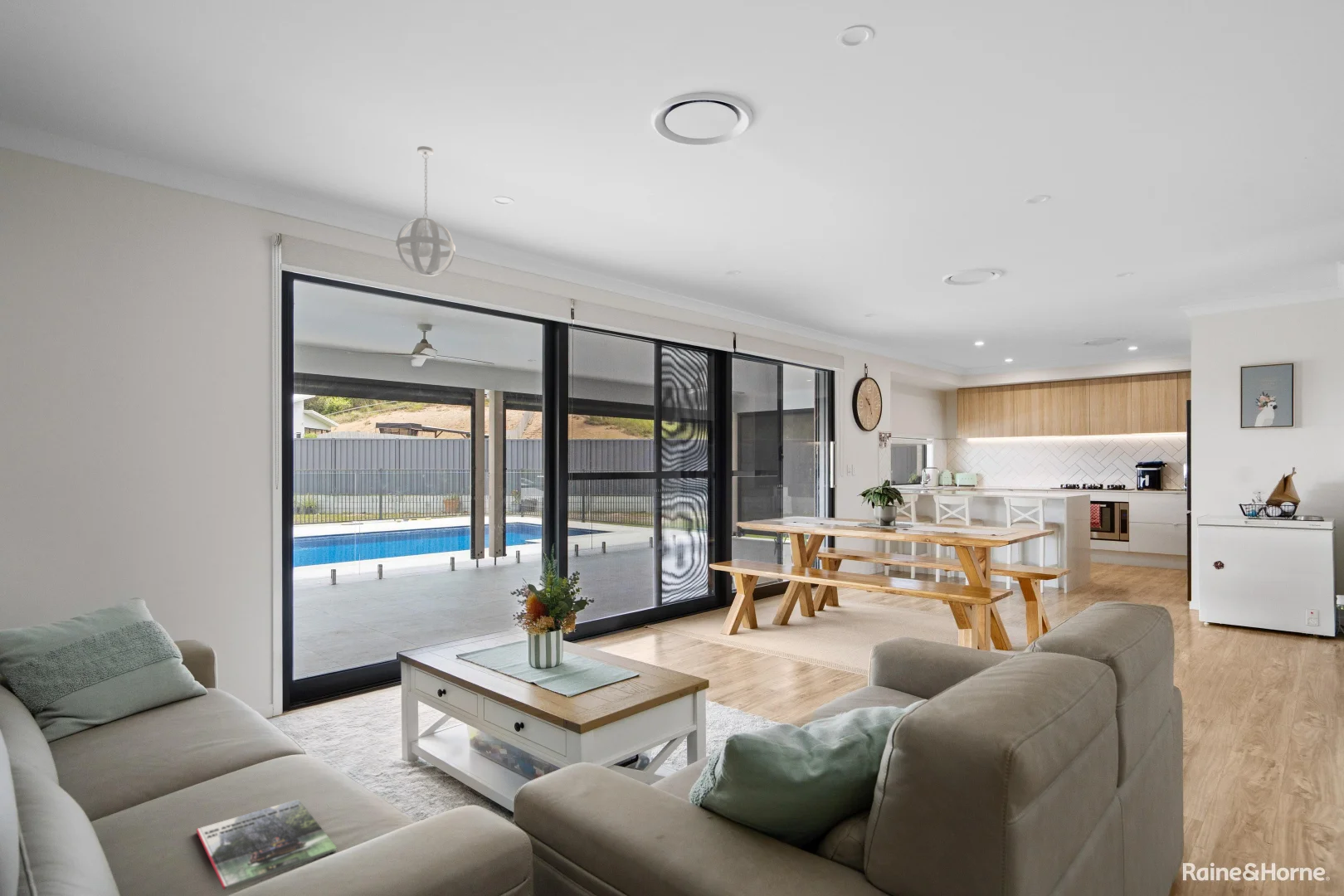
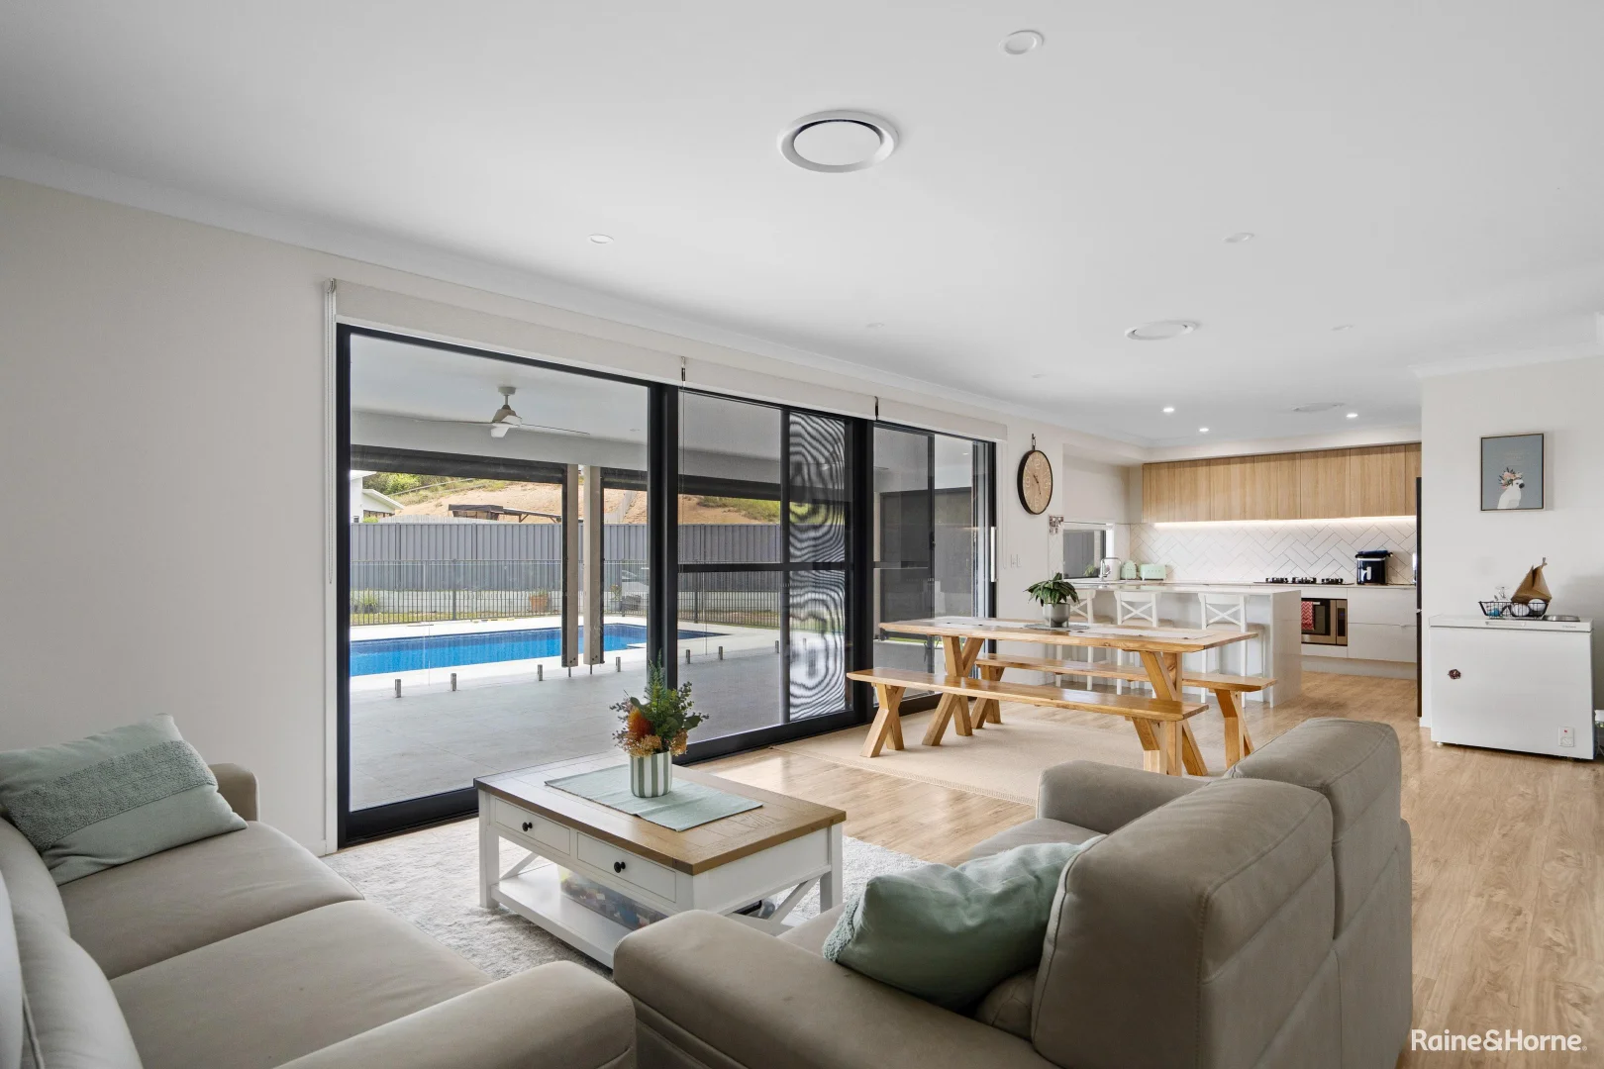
- magazine [196,798,338,890]
- pendant light [395,145,456,277]
